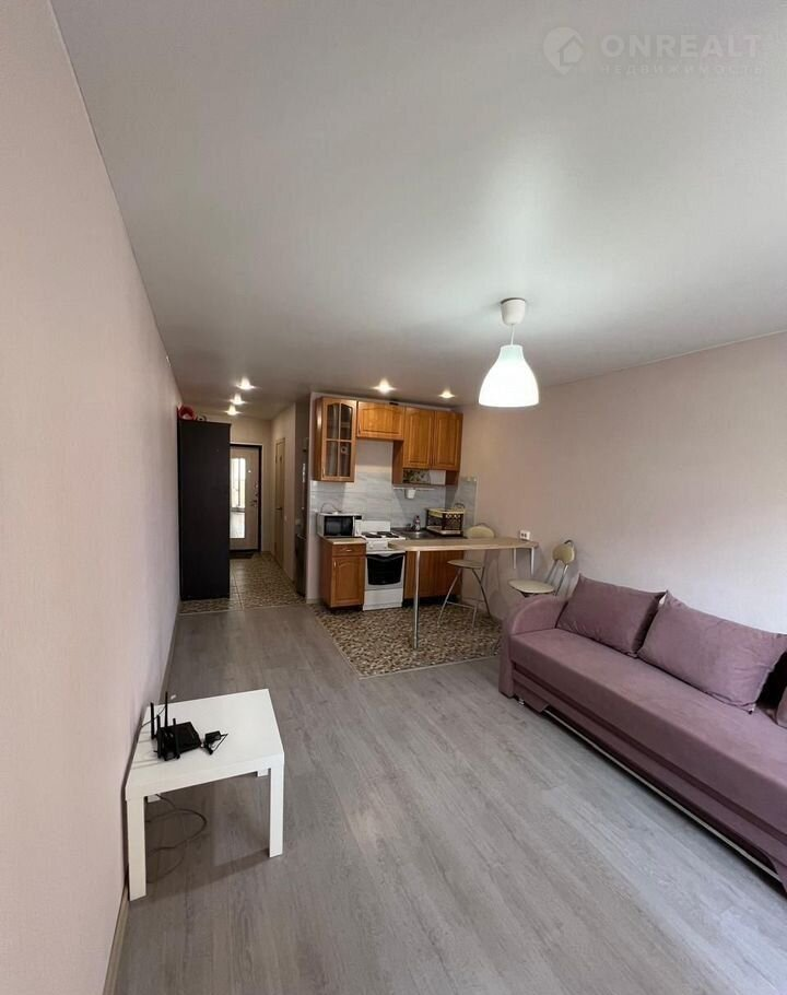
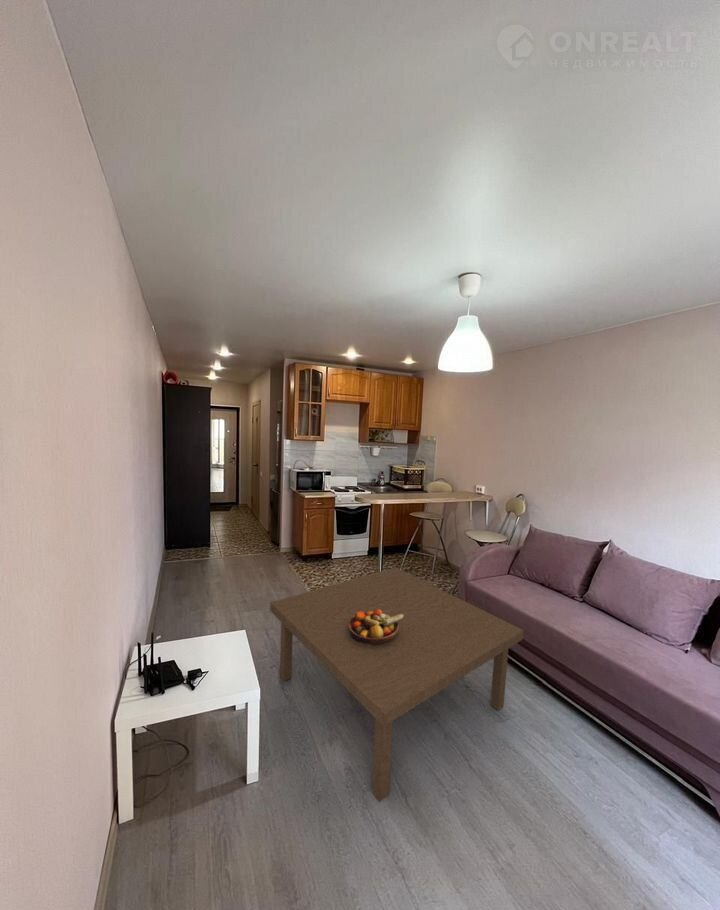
+ coffee table [269,567,525,804]
+ fruit bowl [348,609,404,645]
